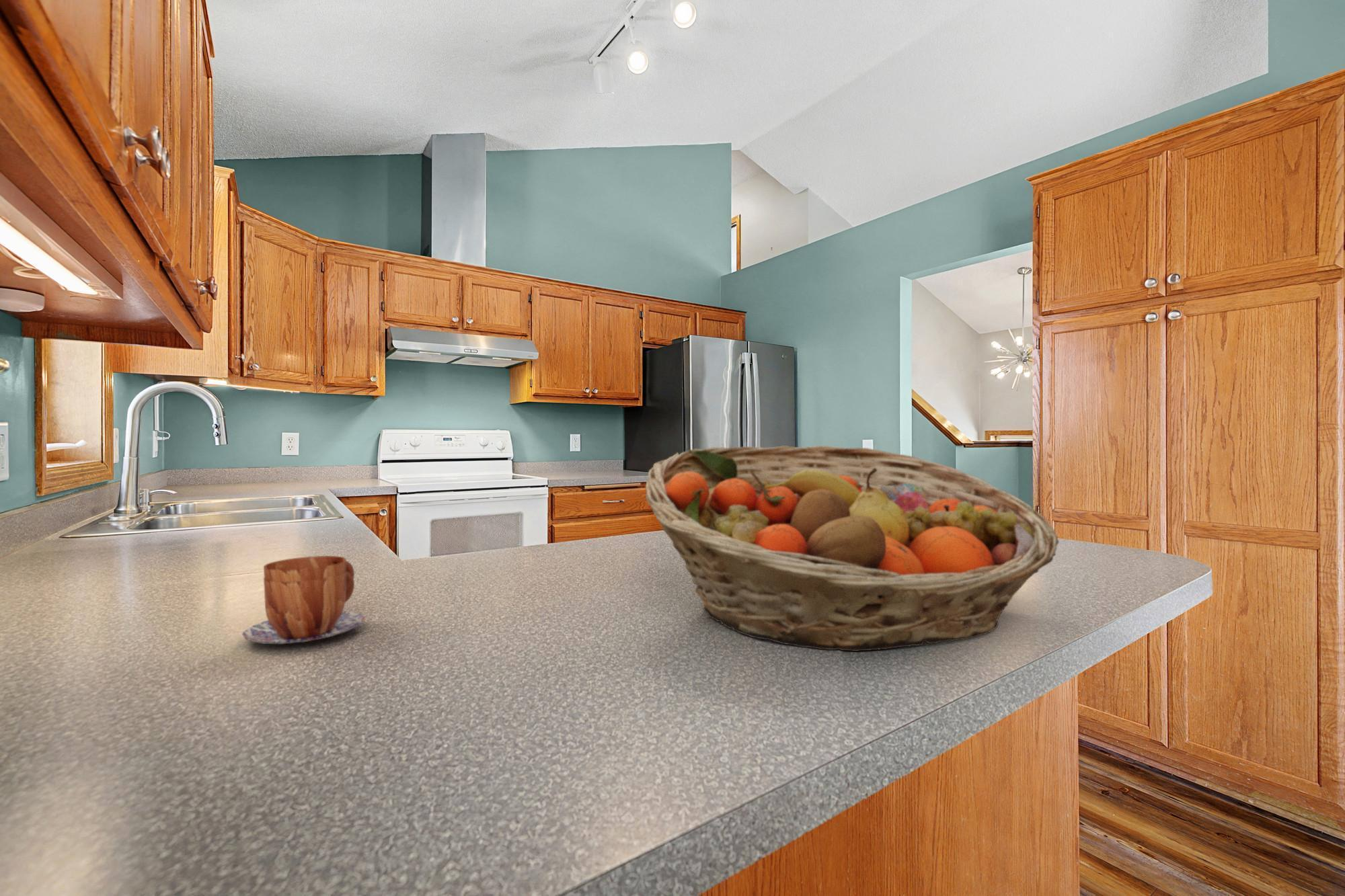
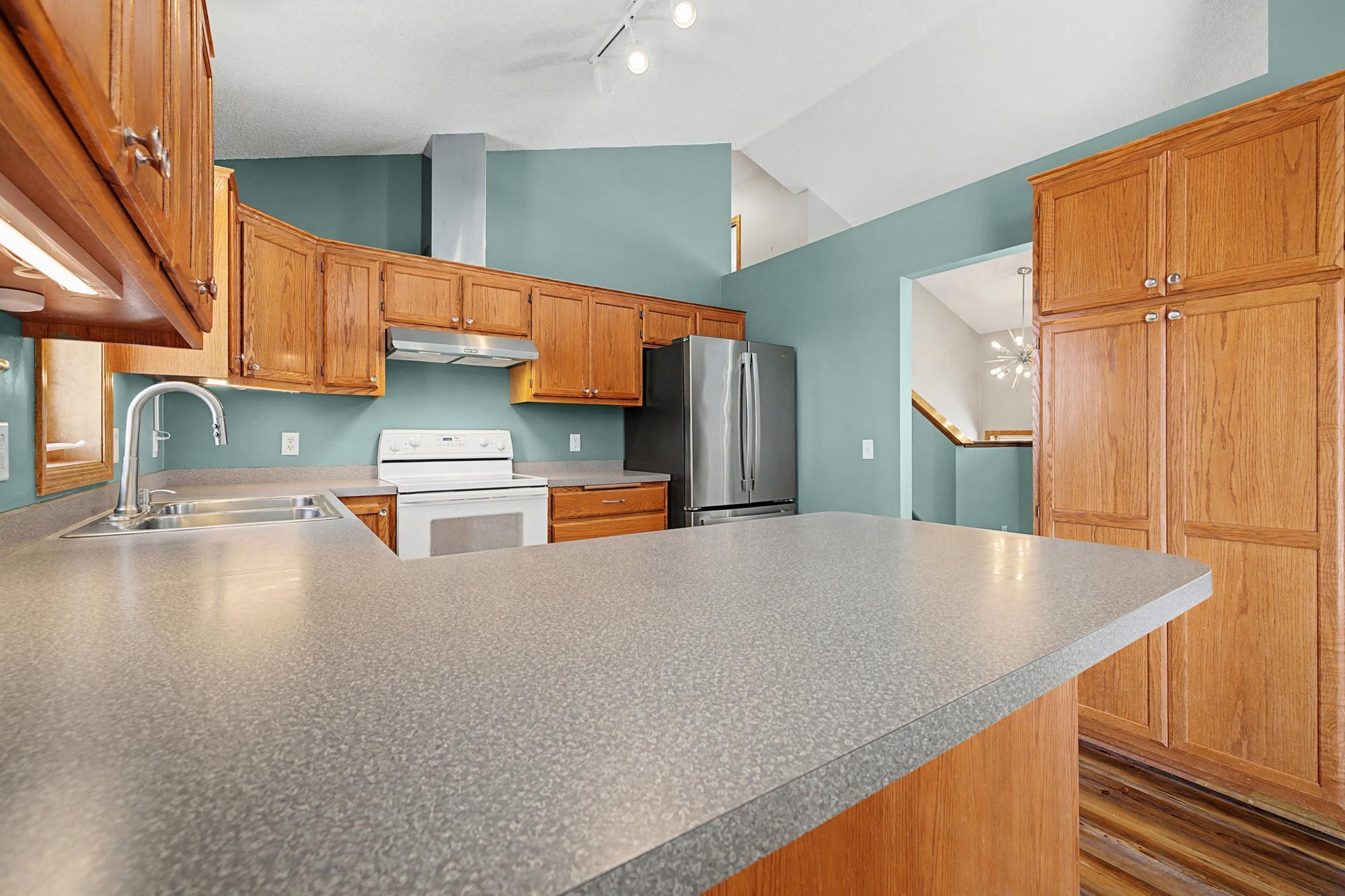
- mug [241,555,366,645]
- fruit basket [645,445,1059,652]
